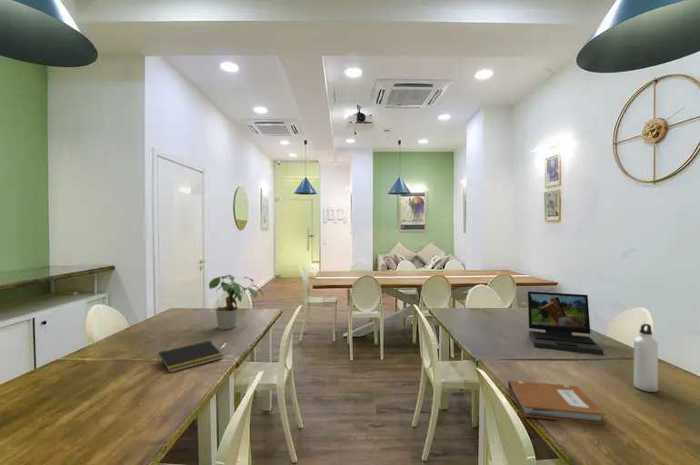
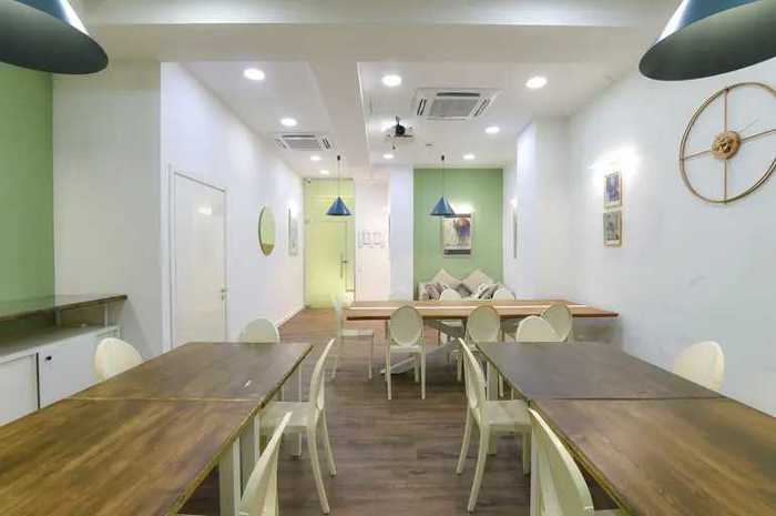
- laptop [527,290,604,355]
- potted plant [208,274,264,330]
- notebook [507,379,606,425]
- notepad [156,340,224,374]
- water bottle [633,323,659,393]
